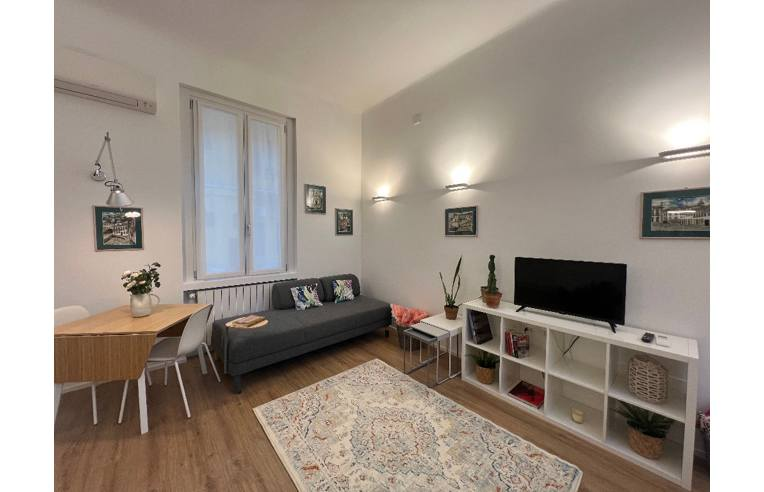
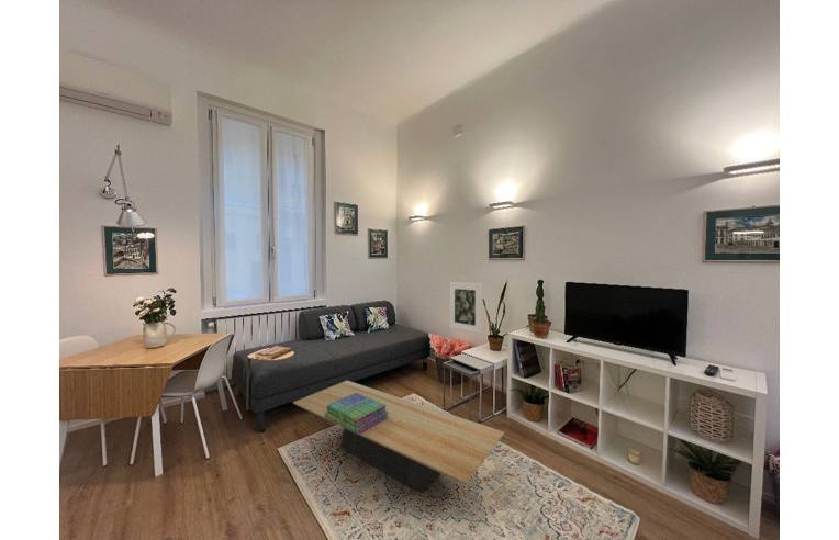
+ coffee table [292,380,506,493]
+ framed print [449,281,482,334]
+ stack of books [325,393,389,435]
